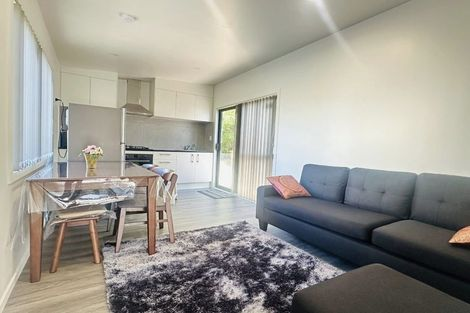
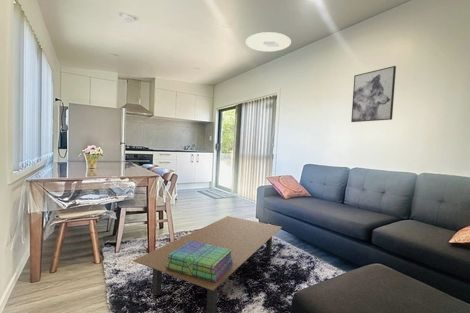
+ wall art [350,65,397,123]
+ coffee table [132,215,283,313]
+ stack of books [166,241,234,282]
+ ceiling light [245,31,292,53]
